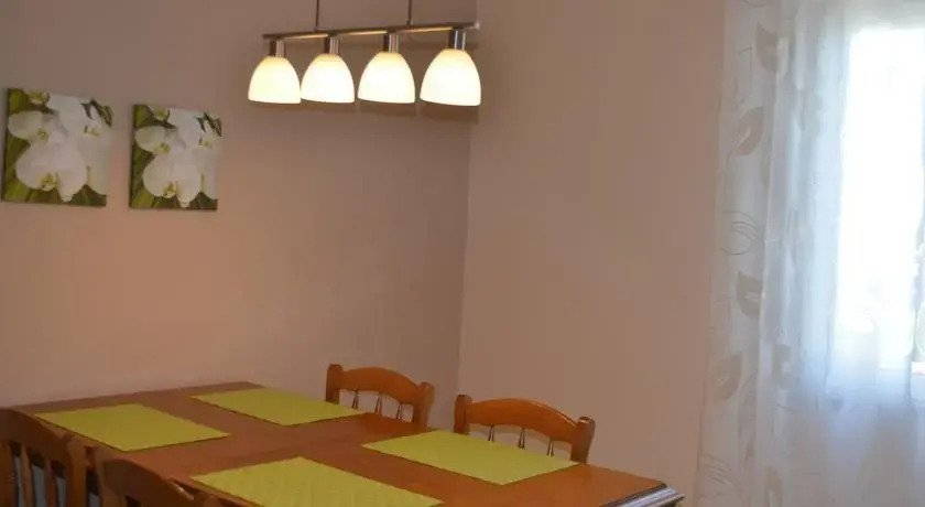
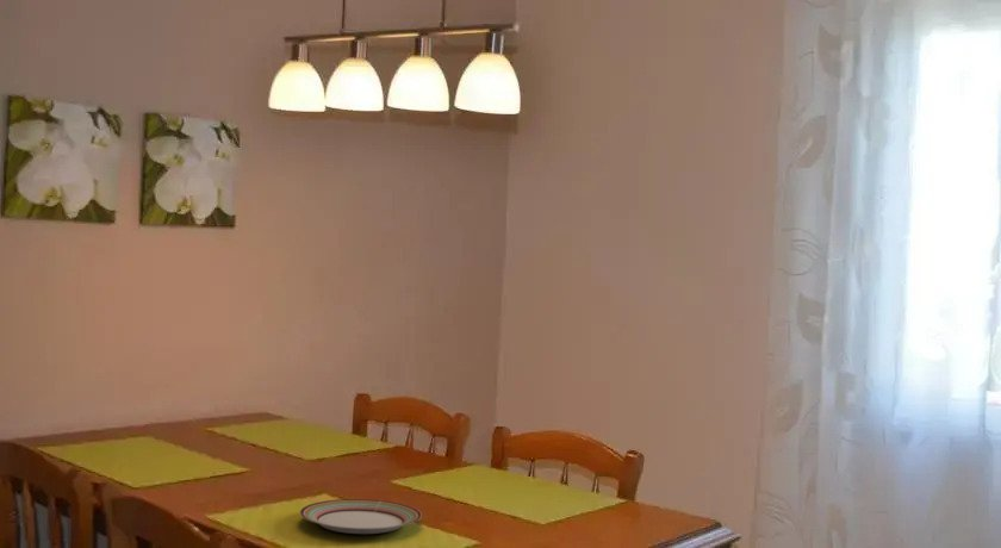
+ plate [299,498,423,535]
